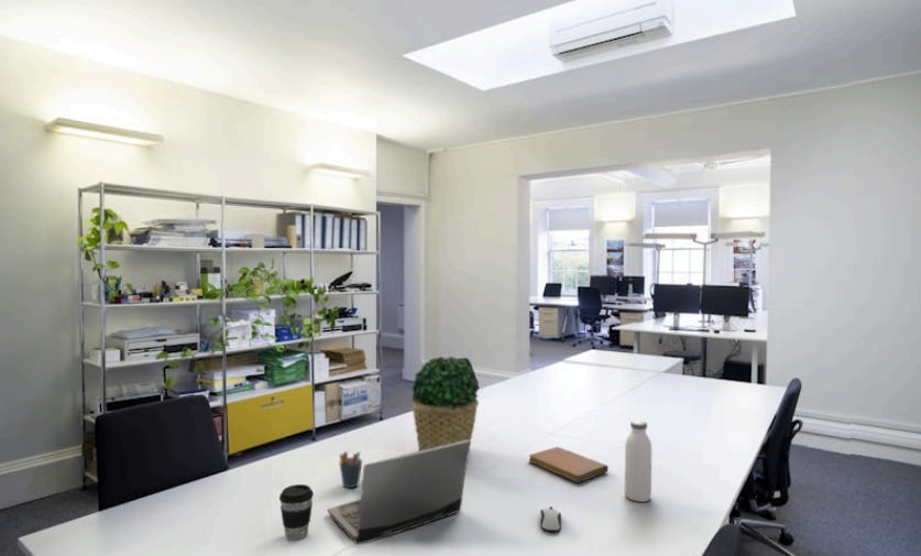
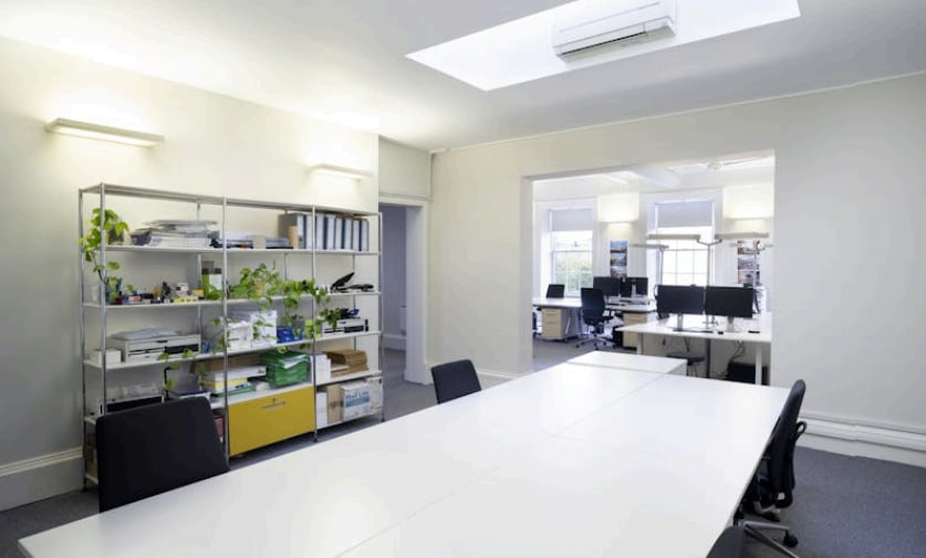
- computer mouse [539,505,562,533]
- water bottle [624,419,653,503]
- laptop computer [326,440,470,545]
- pen holder [338,450,363,489]
- coffee cup [278,483,315,542]
- notebook [528,446,610,484]
- potted plant [410,356,480,456]
